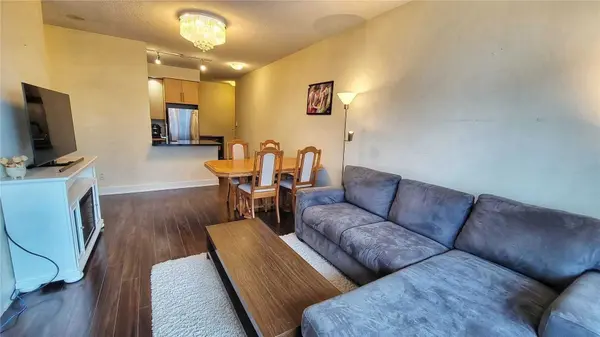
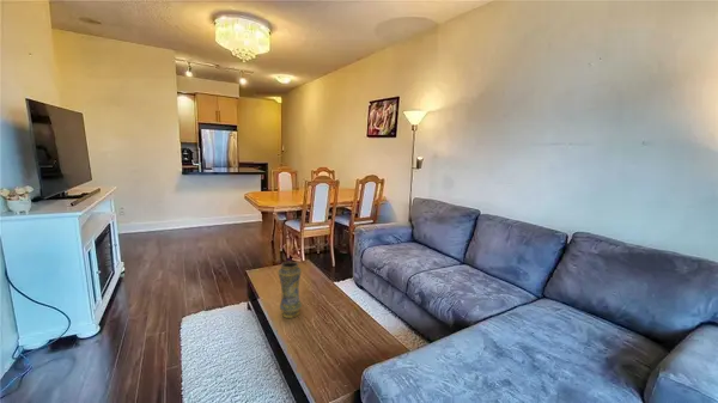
+ vase [276,261,303,319]
